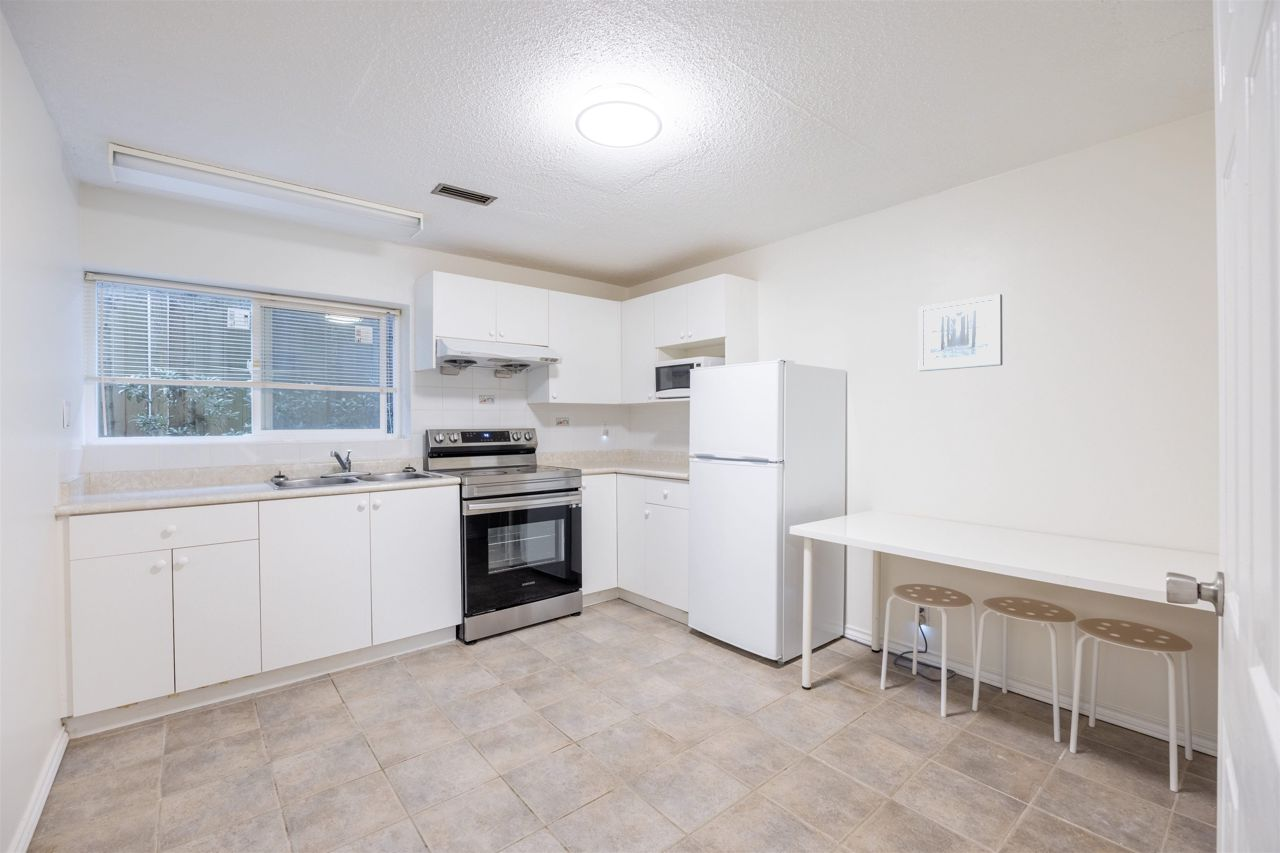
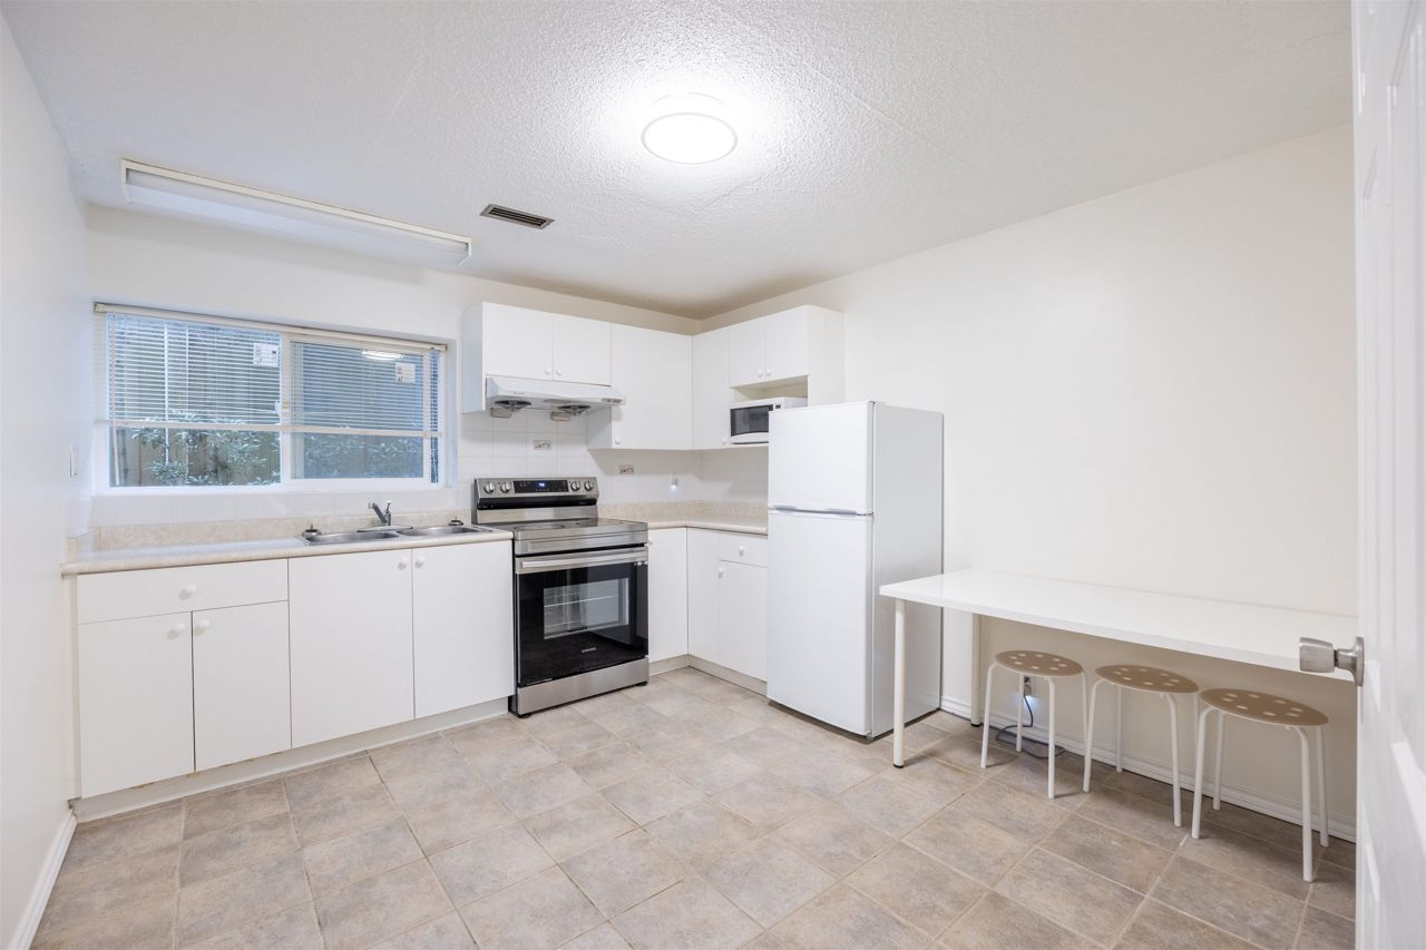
- wall art [917,293,1003,372]
